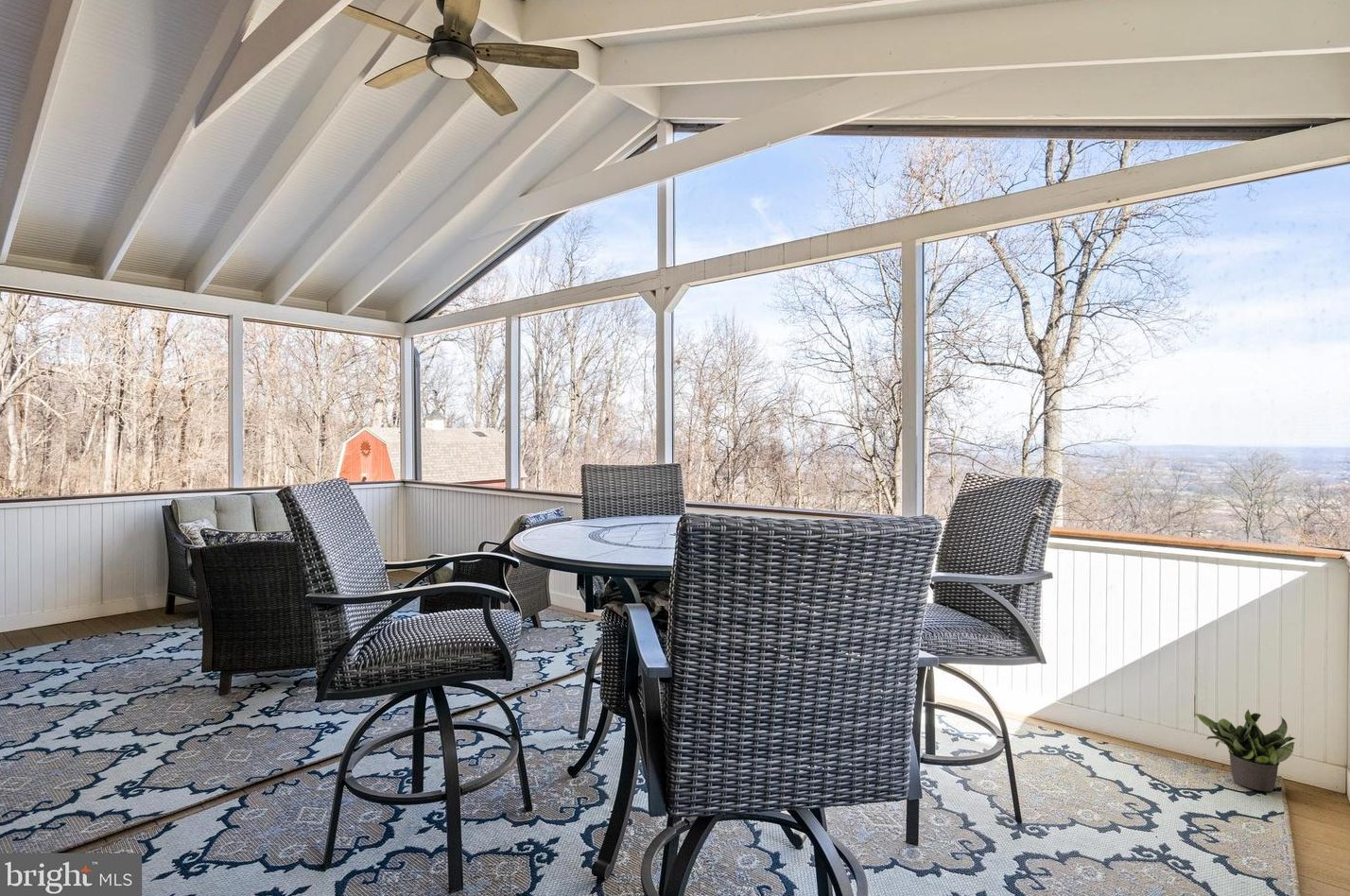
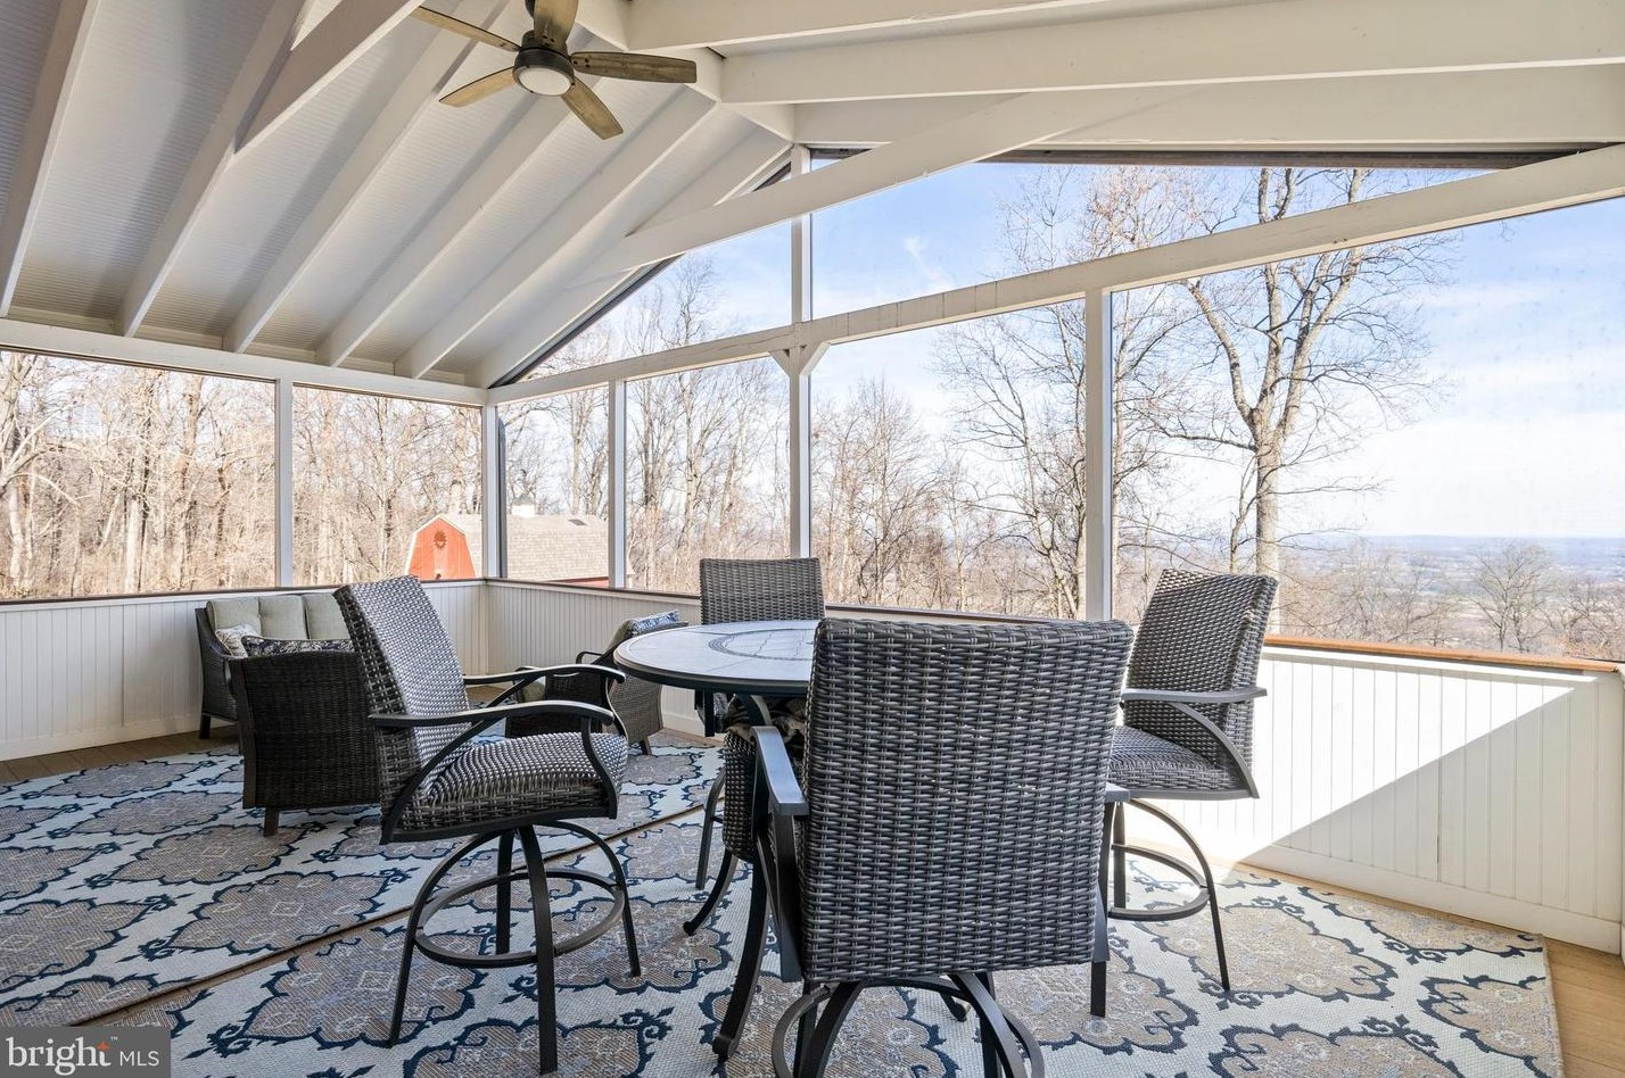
- potted plant [1193,709,1296,793]
